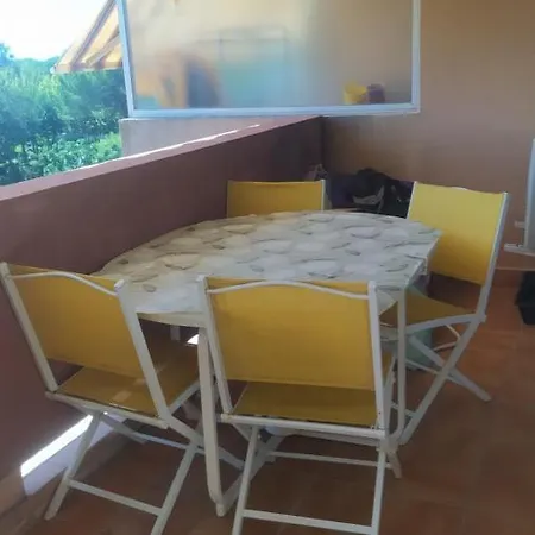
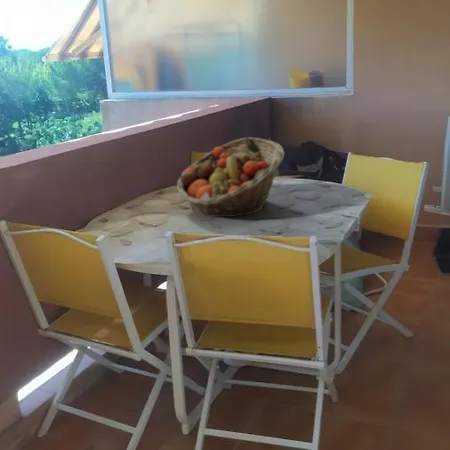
+ fruit basket [176,136,286,218]
